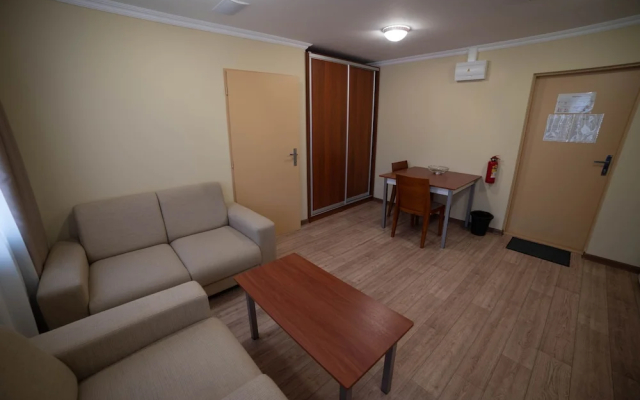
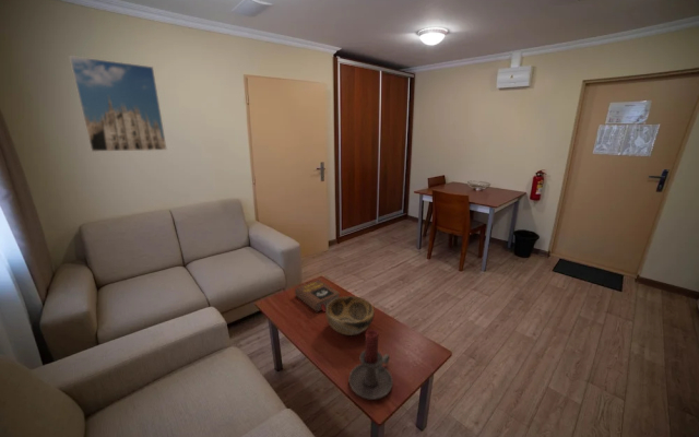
+ decorative bowl [324,295,376,336]
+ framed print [68,55,168,153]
+ book [294,279,342,314]
+ candle holder [348,328,394,401]
